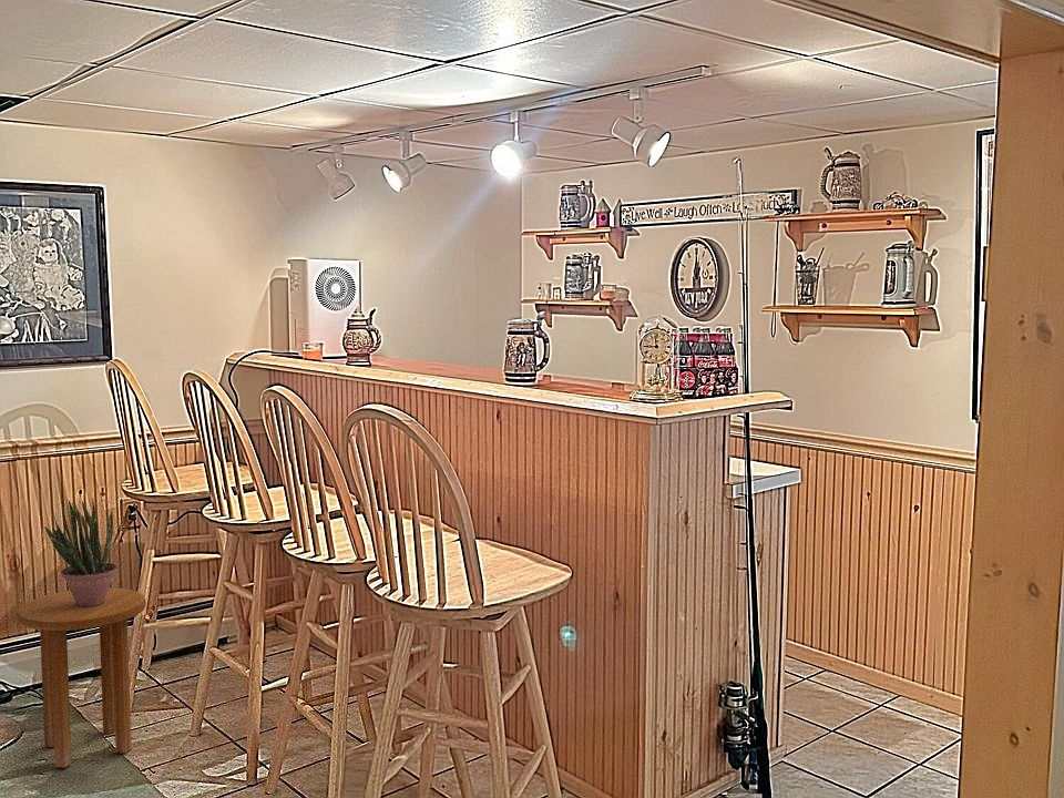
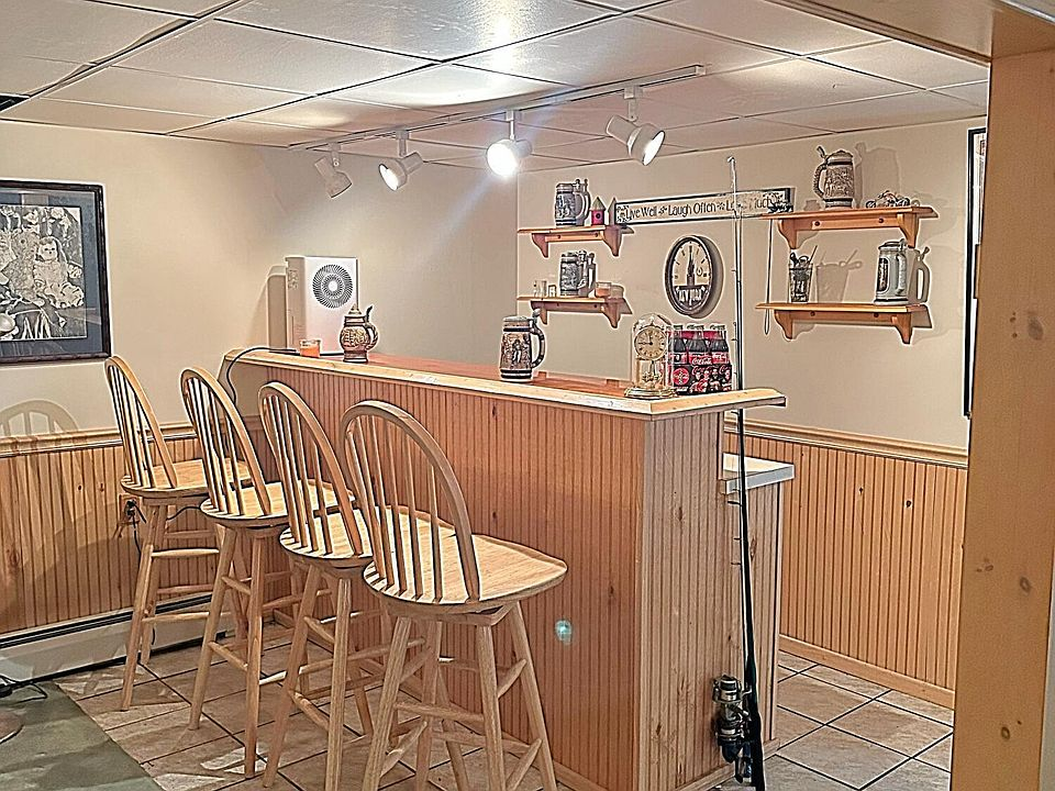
- side table [16,586,147,769]
- potted plant [43,497,119,607]
